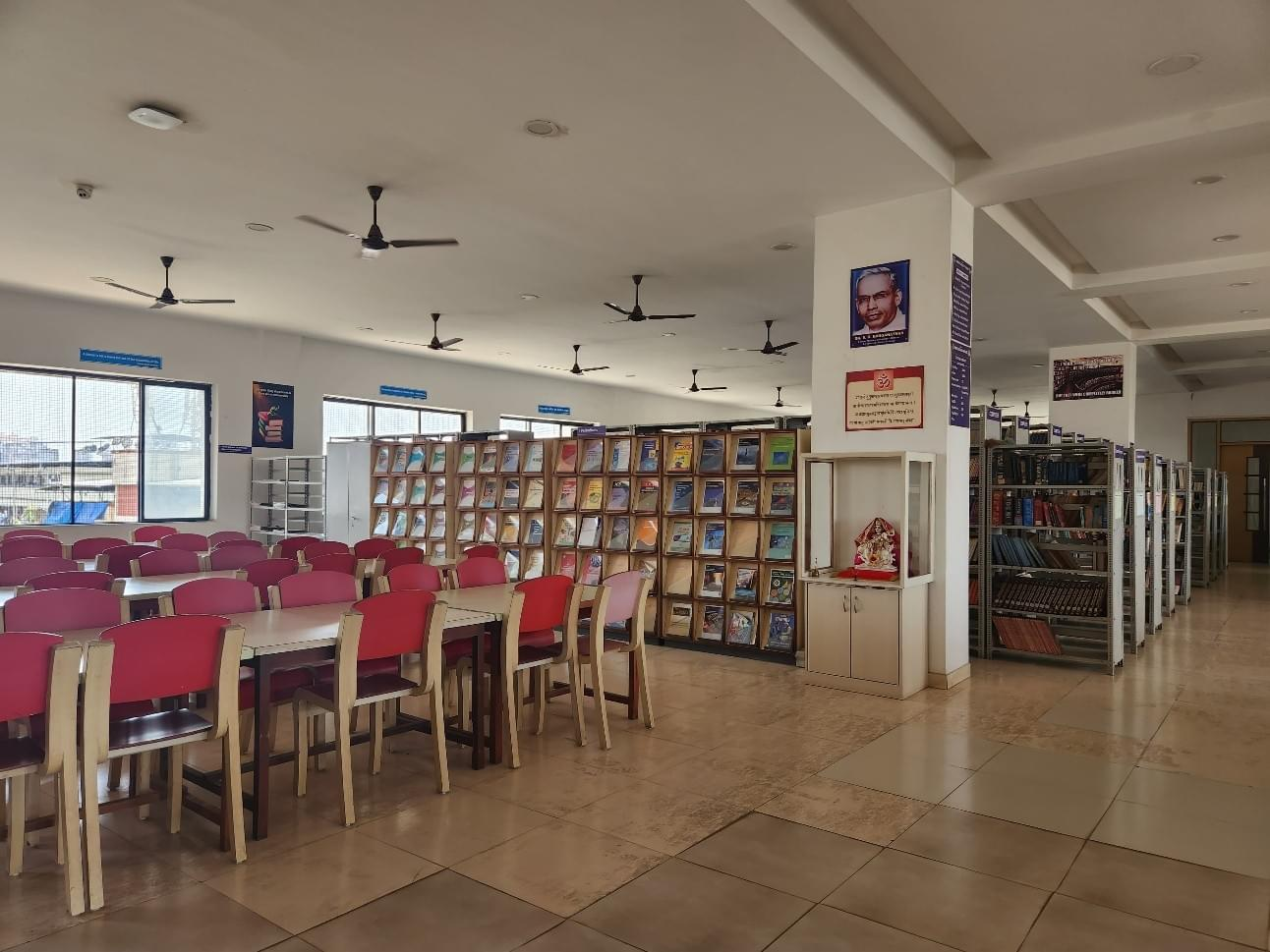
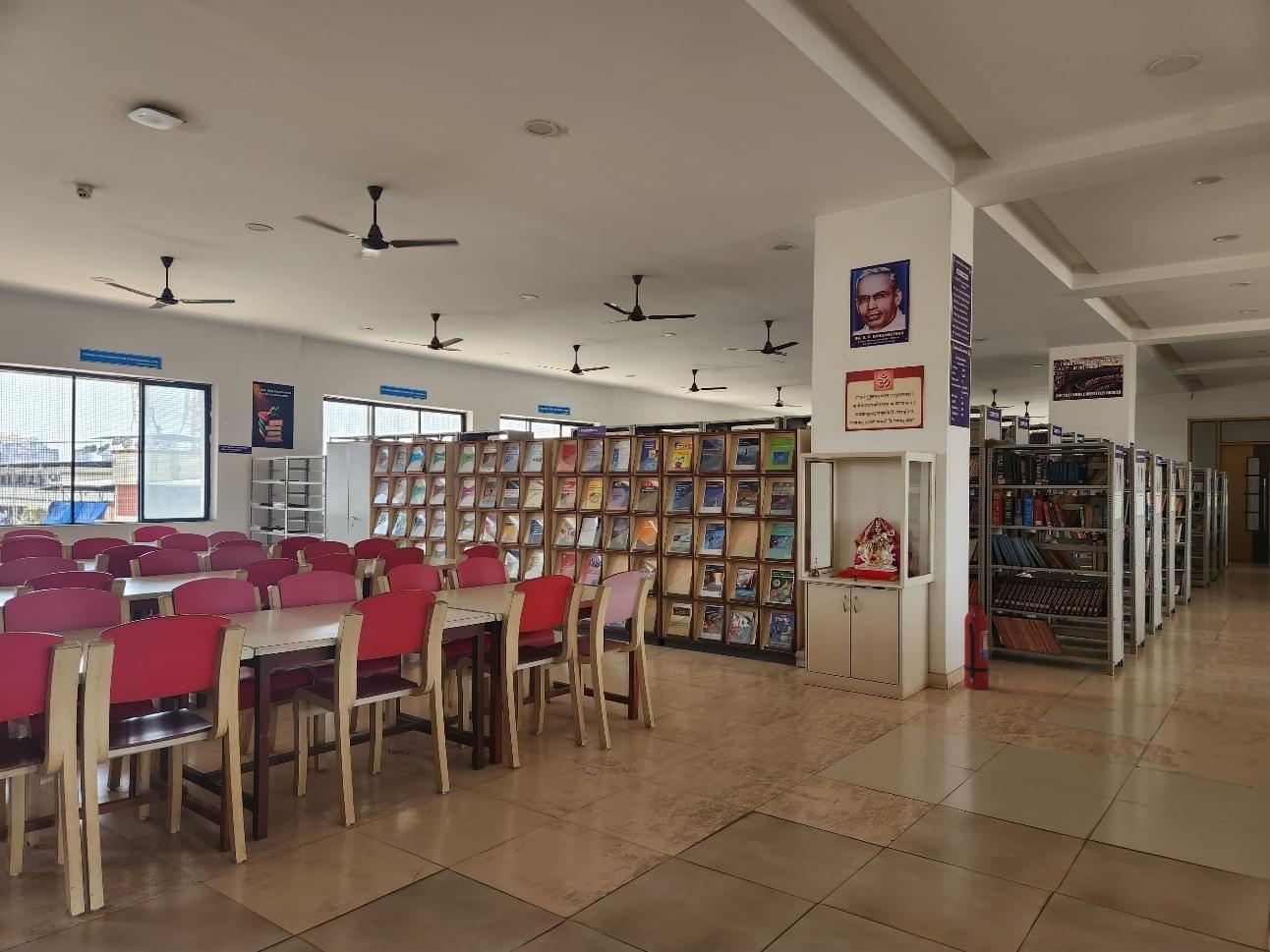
+ fire extinguisher [963,602,990,691]
